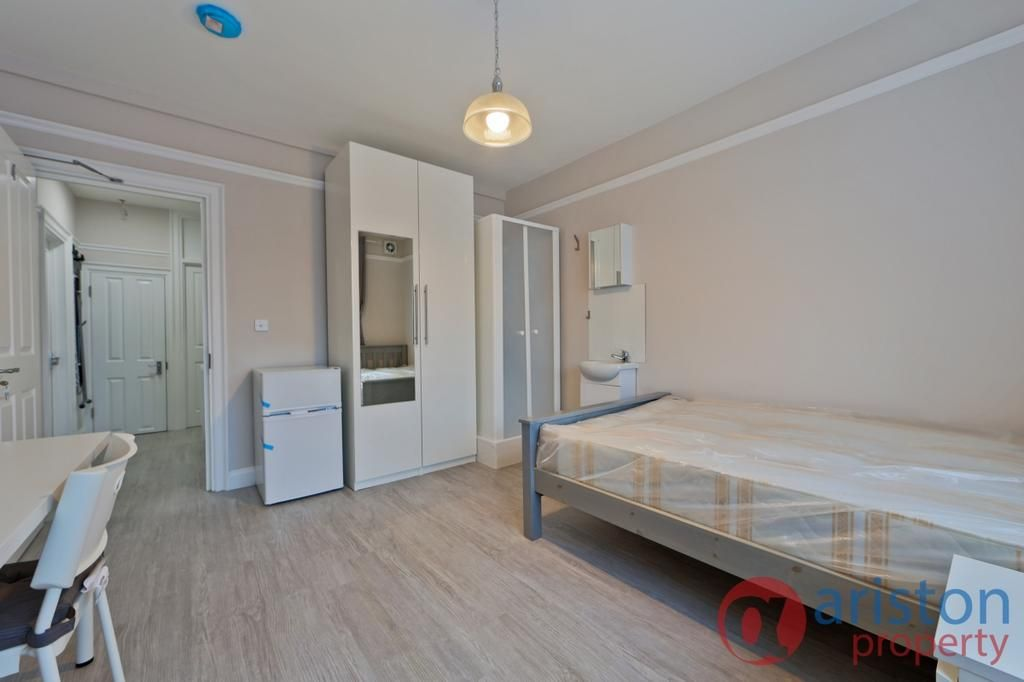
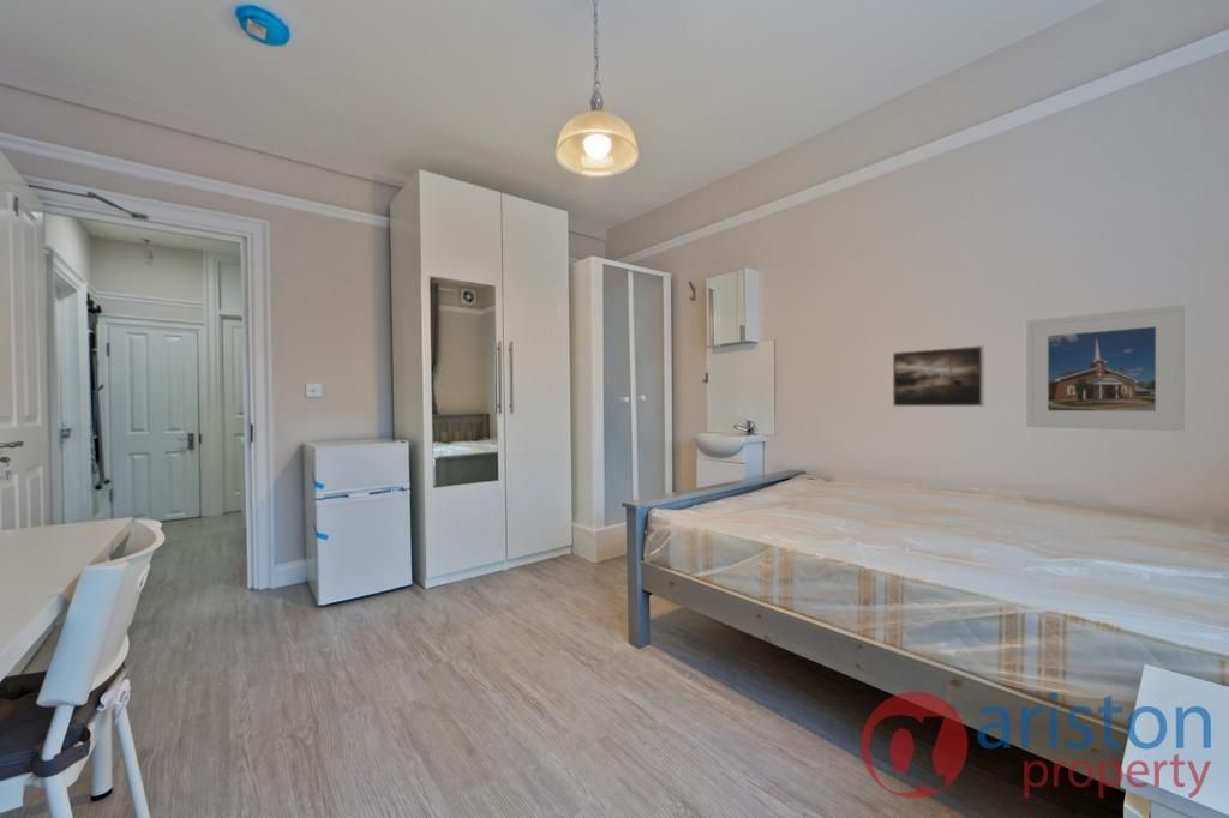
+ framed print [1026,303,1186,432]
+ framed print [892,344,985,408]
